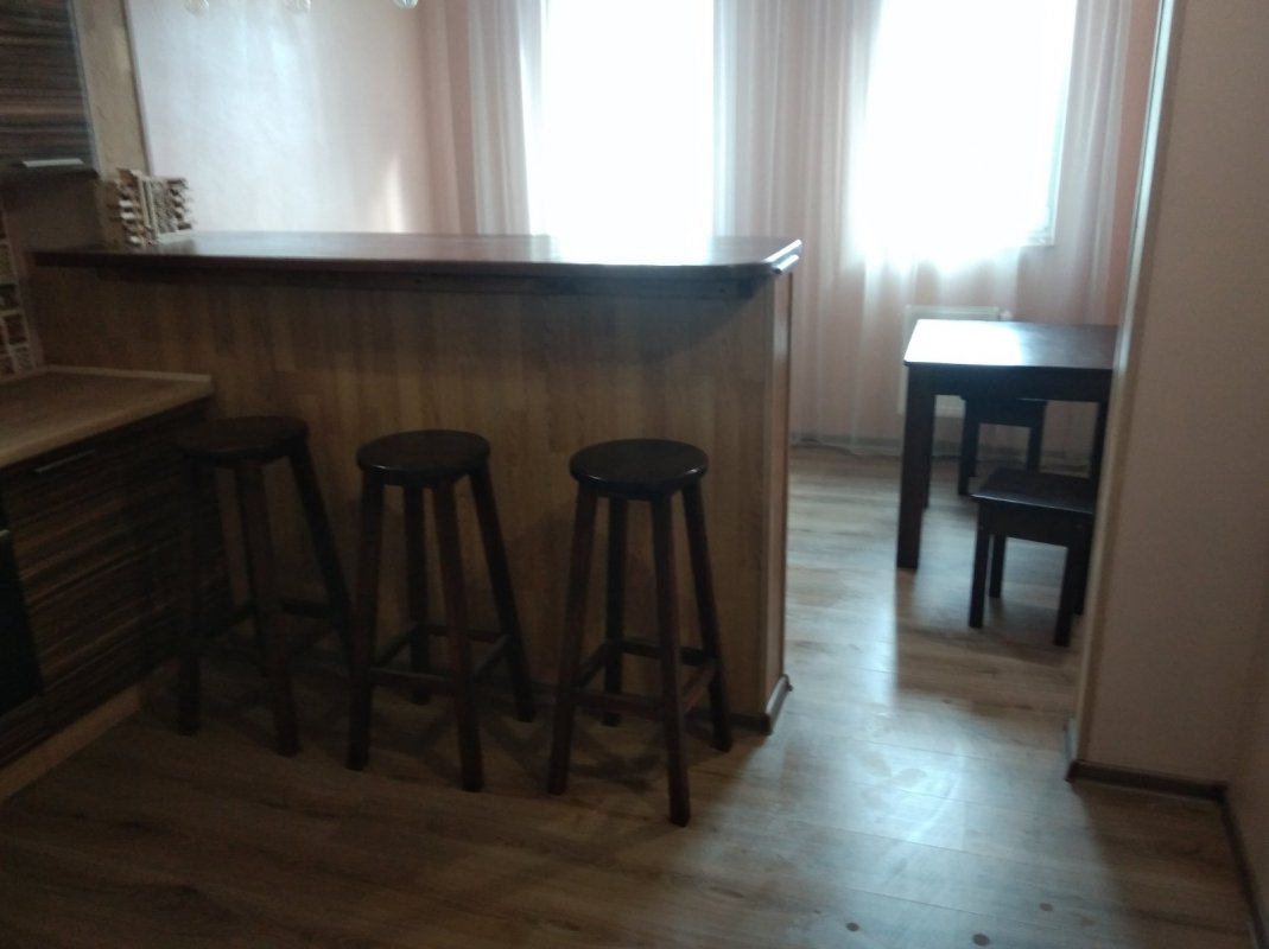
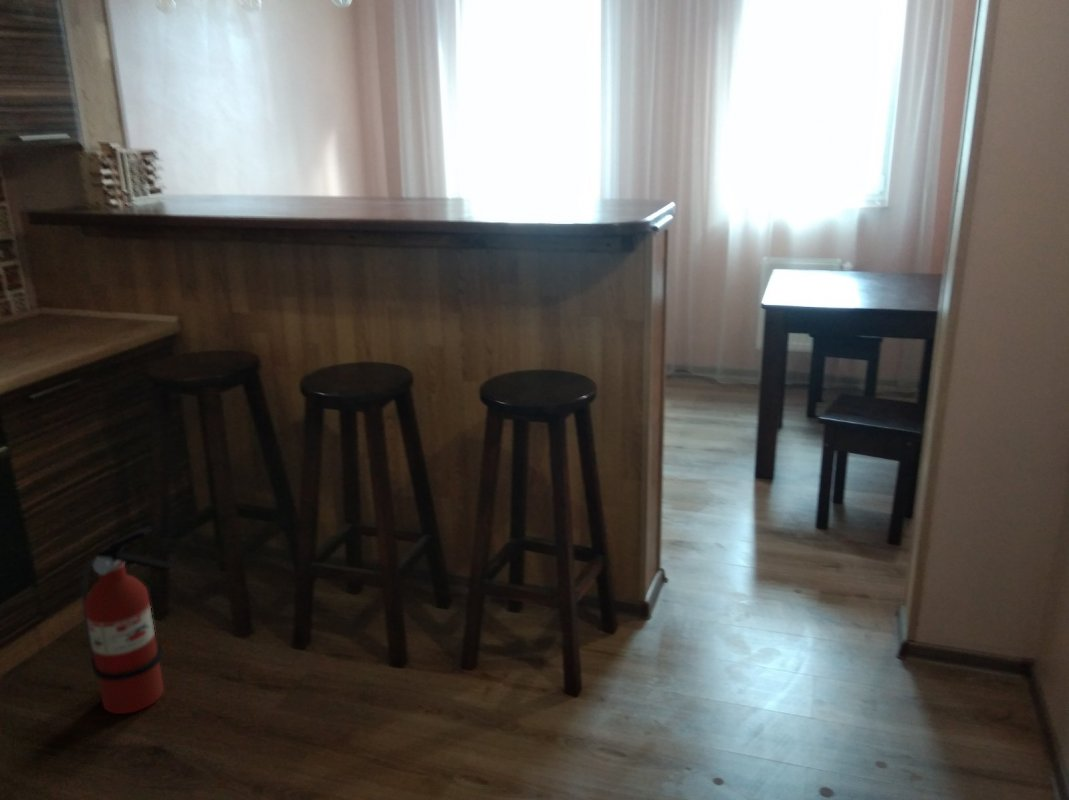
+ fire extinguisher [81,525,174,715]
